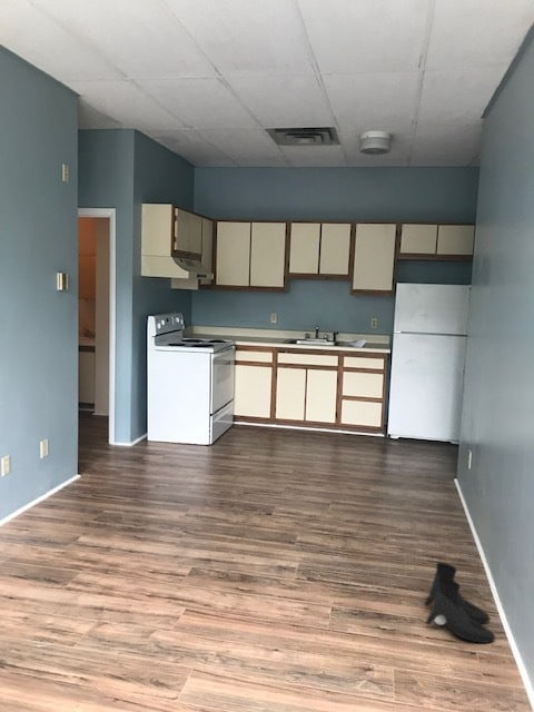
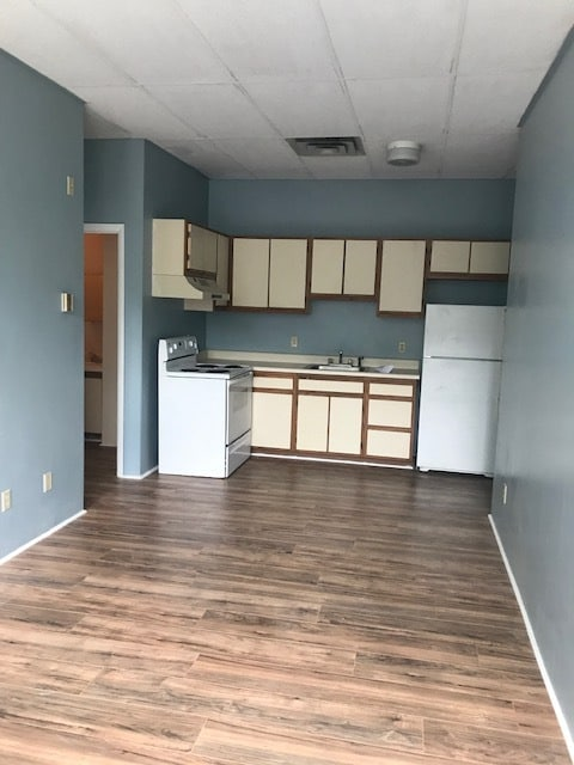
- boots [423,562,496,644]
